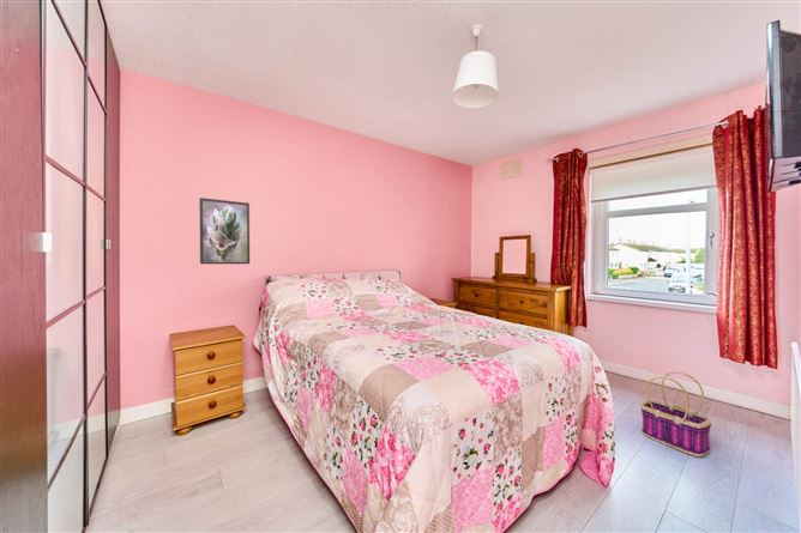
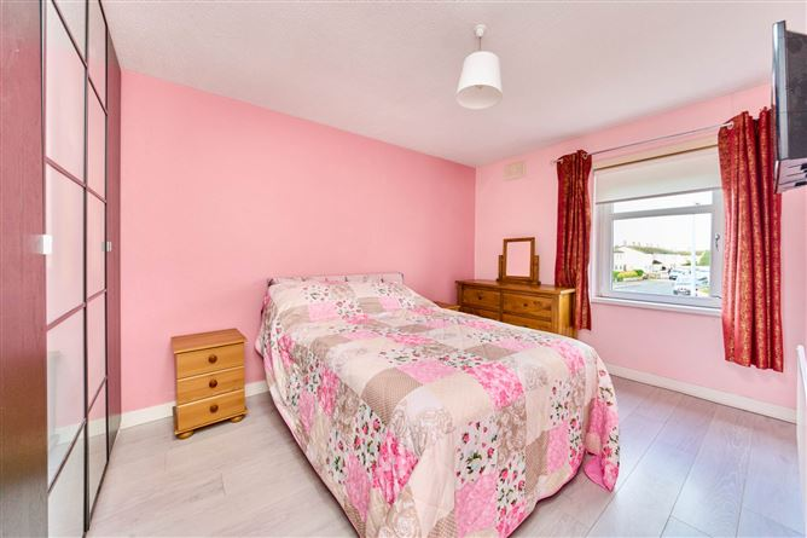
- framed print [198,196,251,265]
- basket [639,370,713,458]
